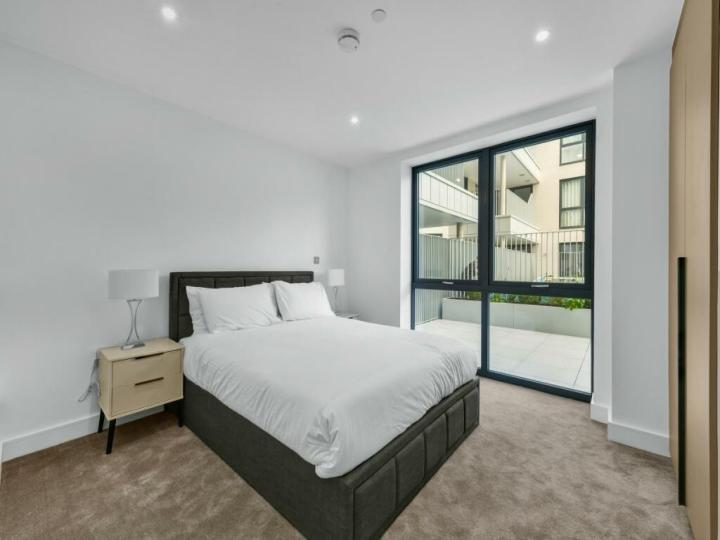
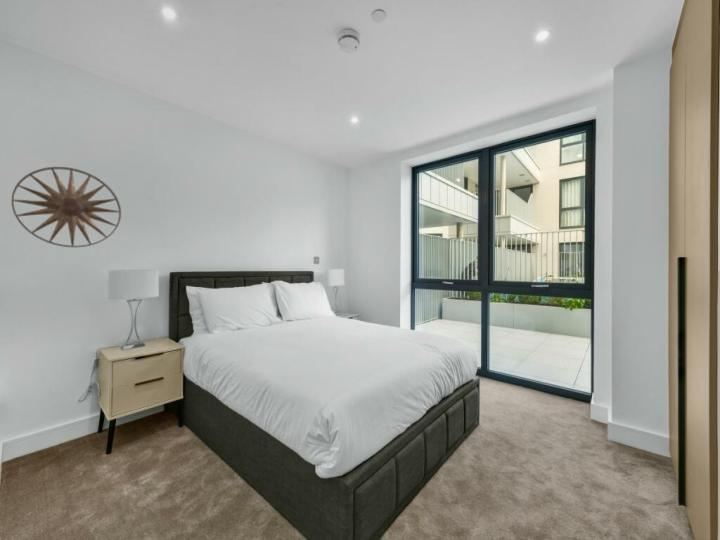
+ wall art [11,166,122,248]
